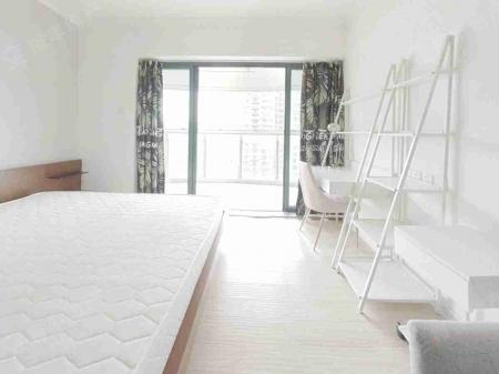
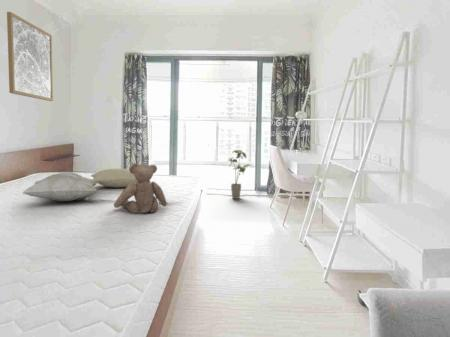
+ house plant [226,149,253,200]
+ decorative pillow [21,171,98,203]
+ pillow [90,168,138,189]
+ teddy bear [113,162,168,214]
+ wall art [6,11,54,102]
